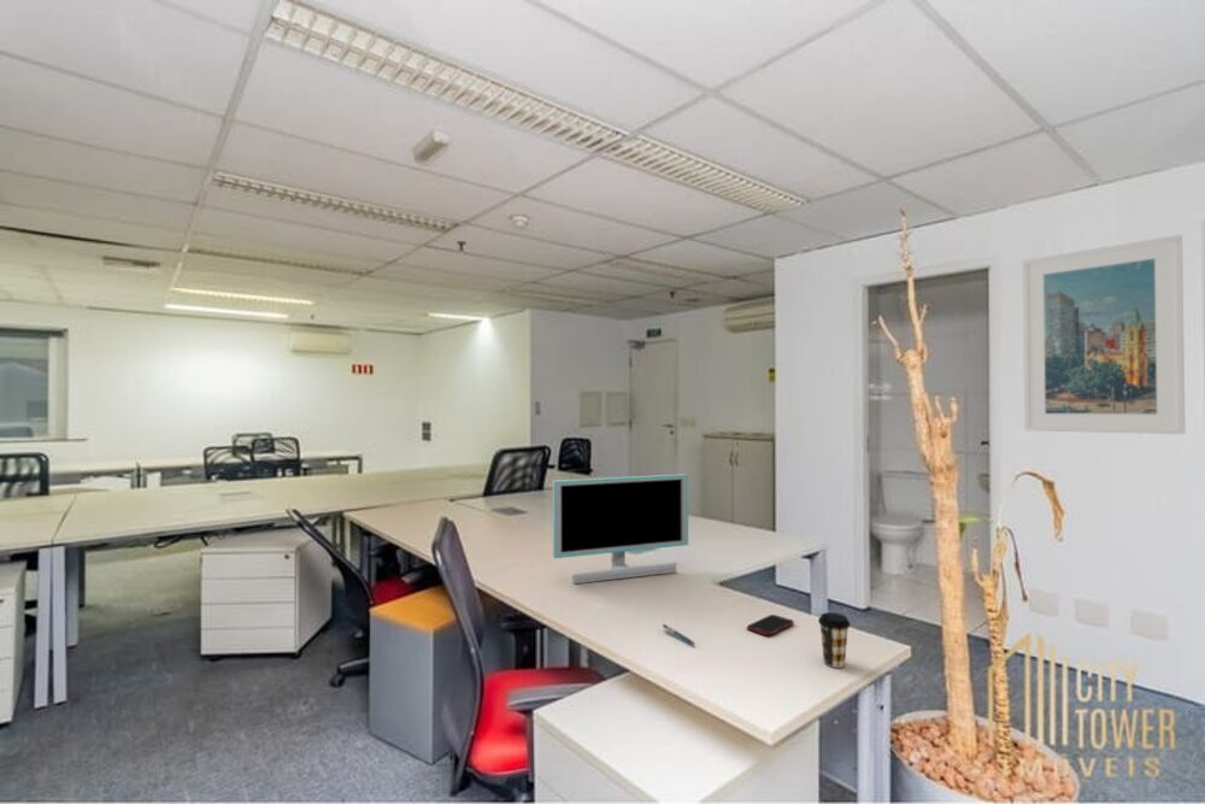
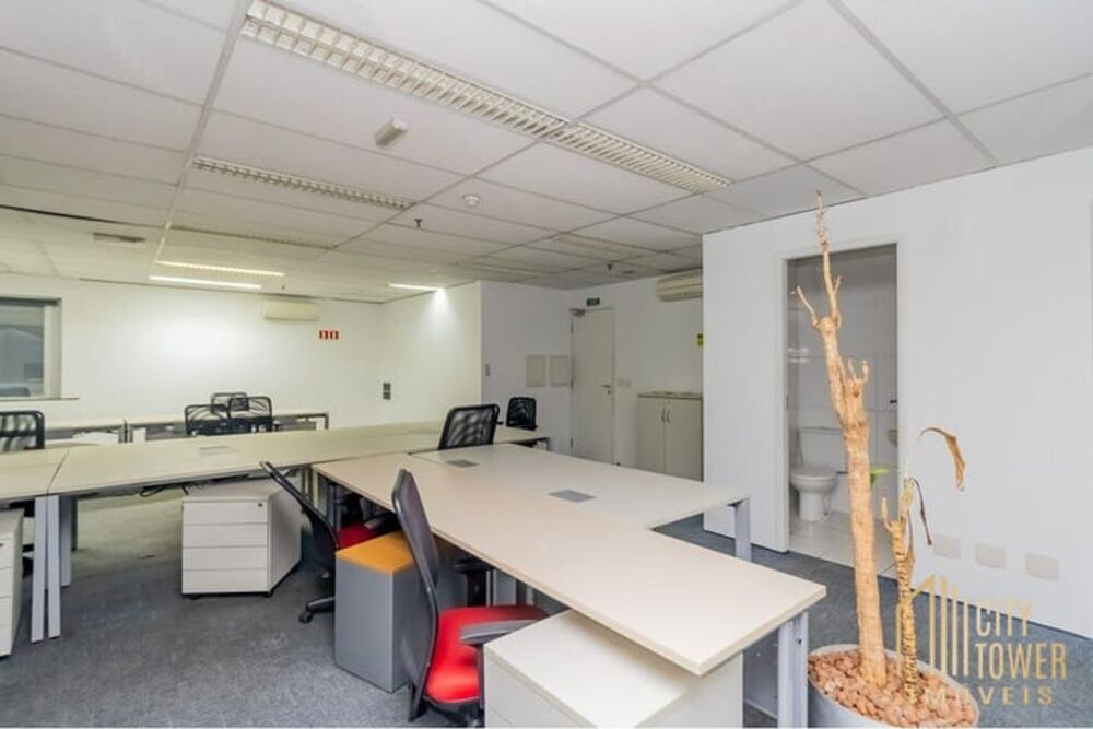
- pen [662,623,696,646]
- cell phone [746,614,795,636]
- monitor [552,473,689,585]
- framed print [1021,234,1186,435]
- coffee cup [817,611,852,669]
